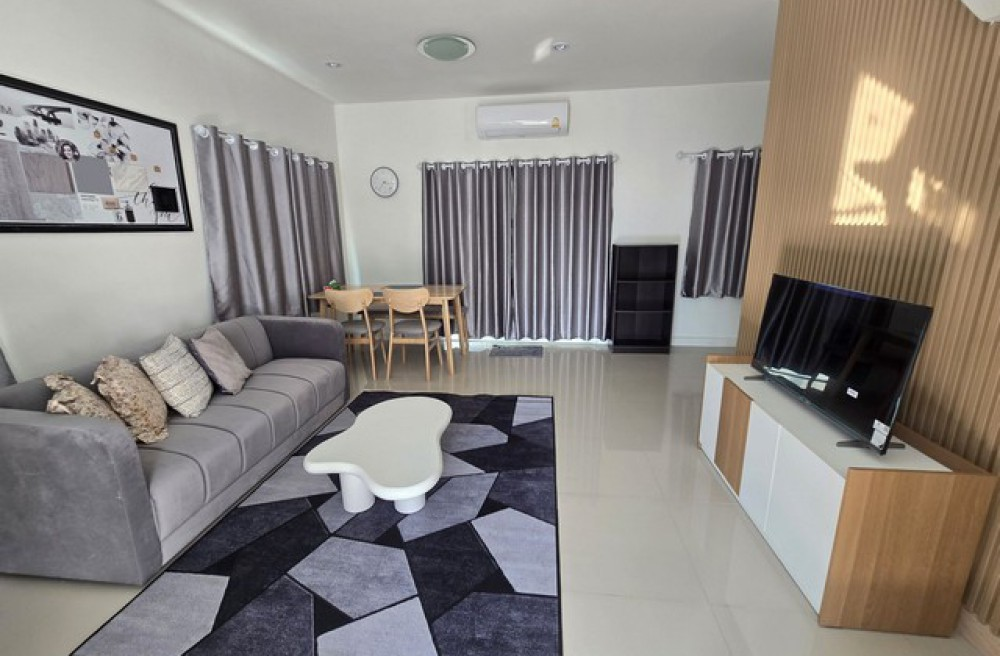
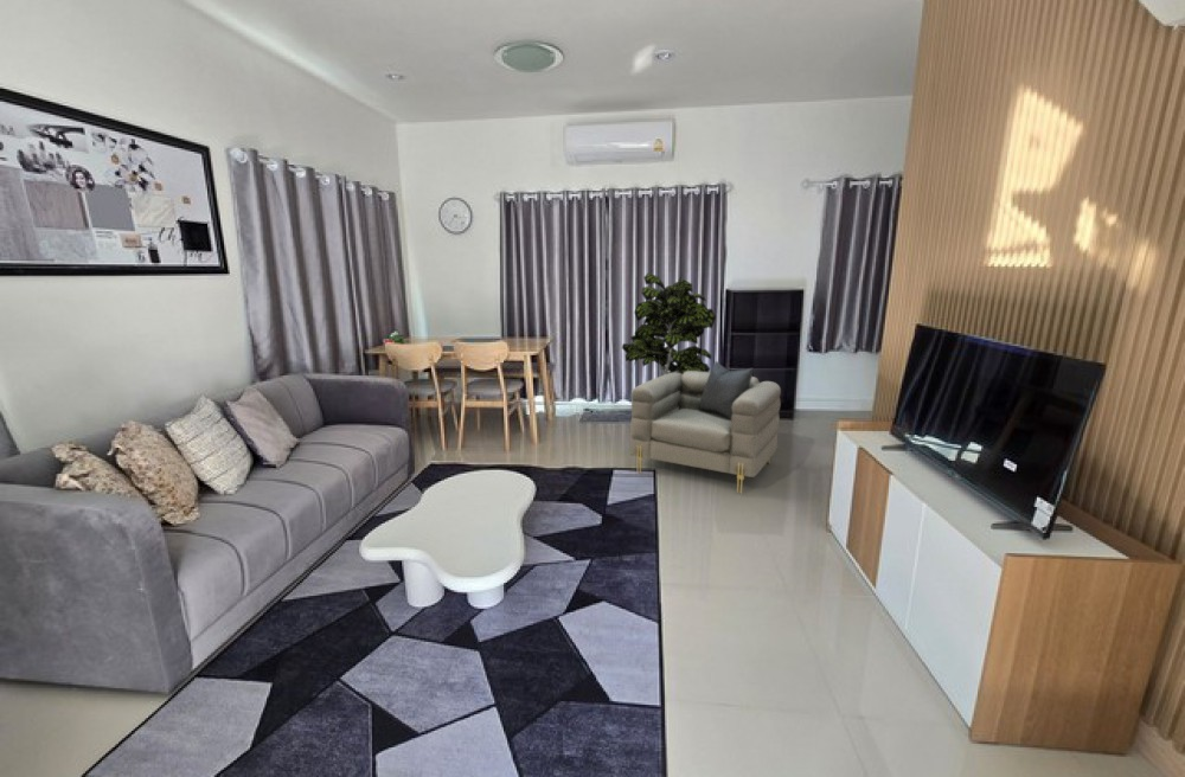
+ armchair [629,360,782,495]
+ indoor plant [621,272,717,377]
